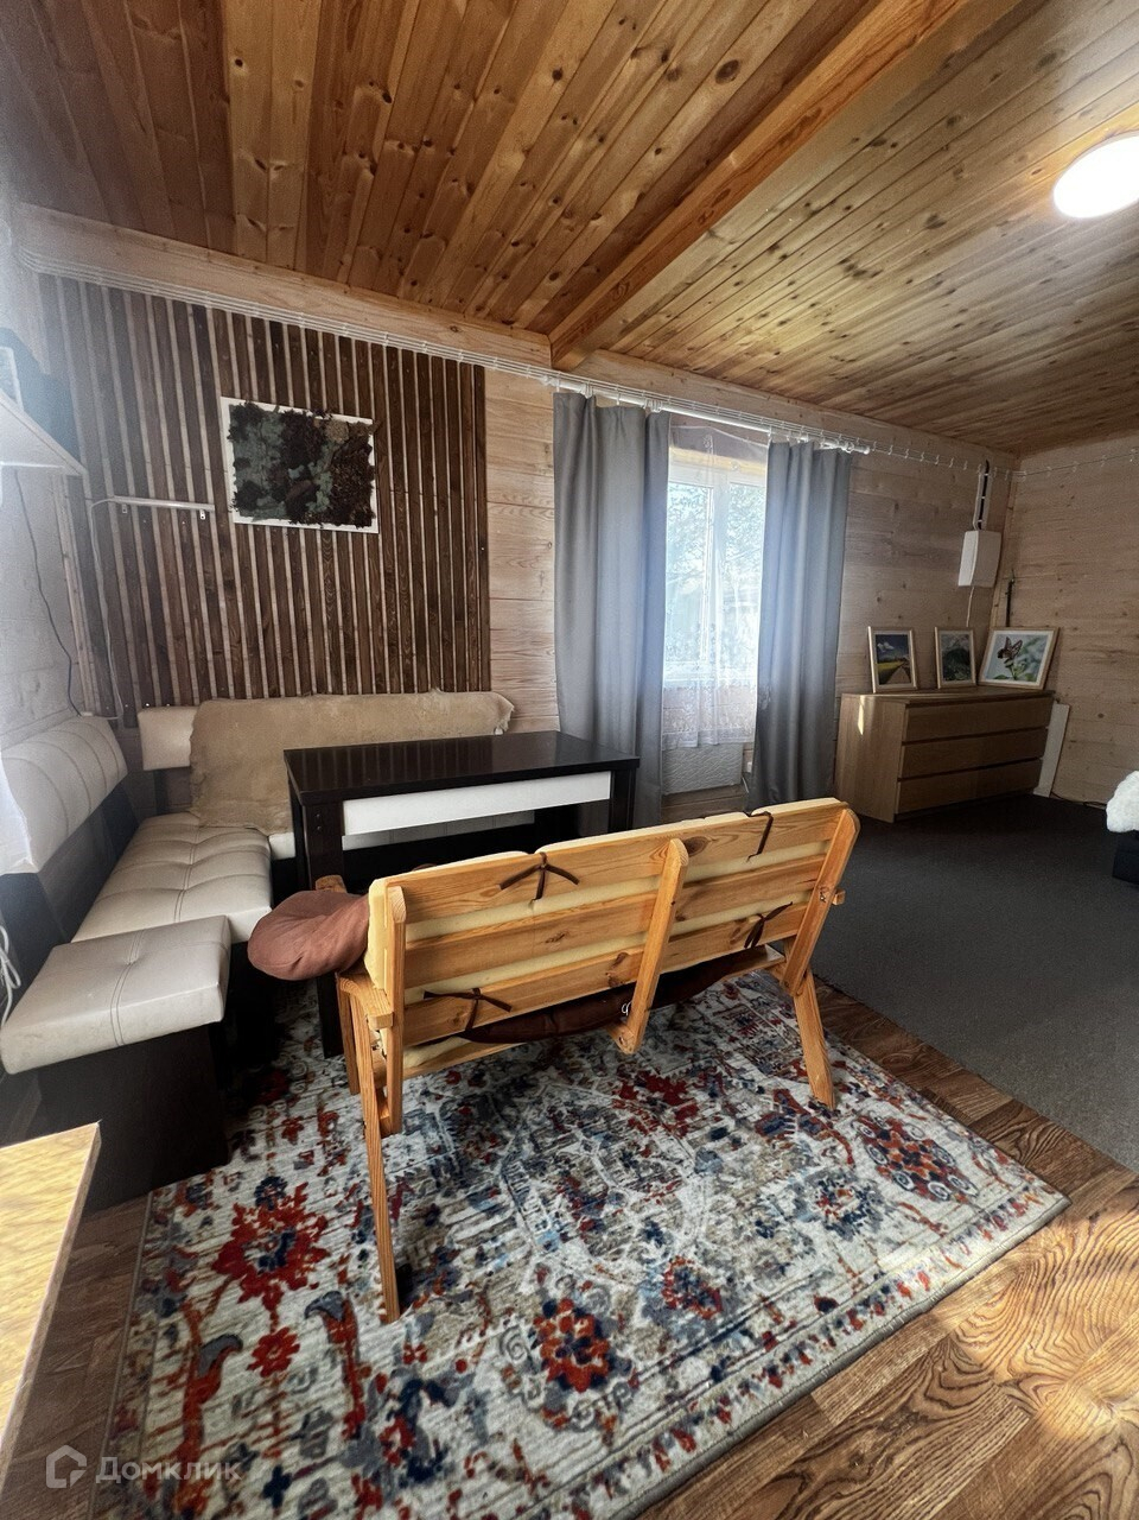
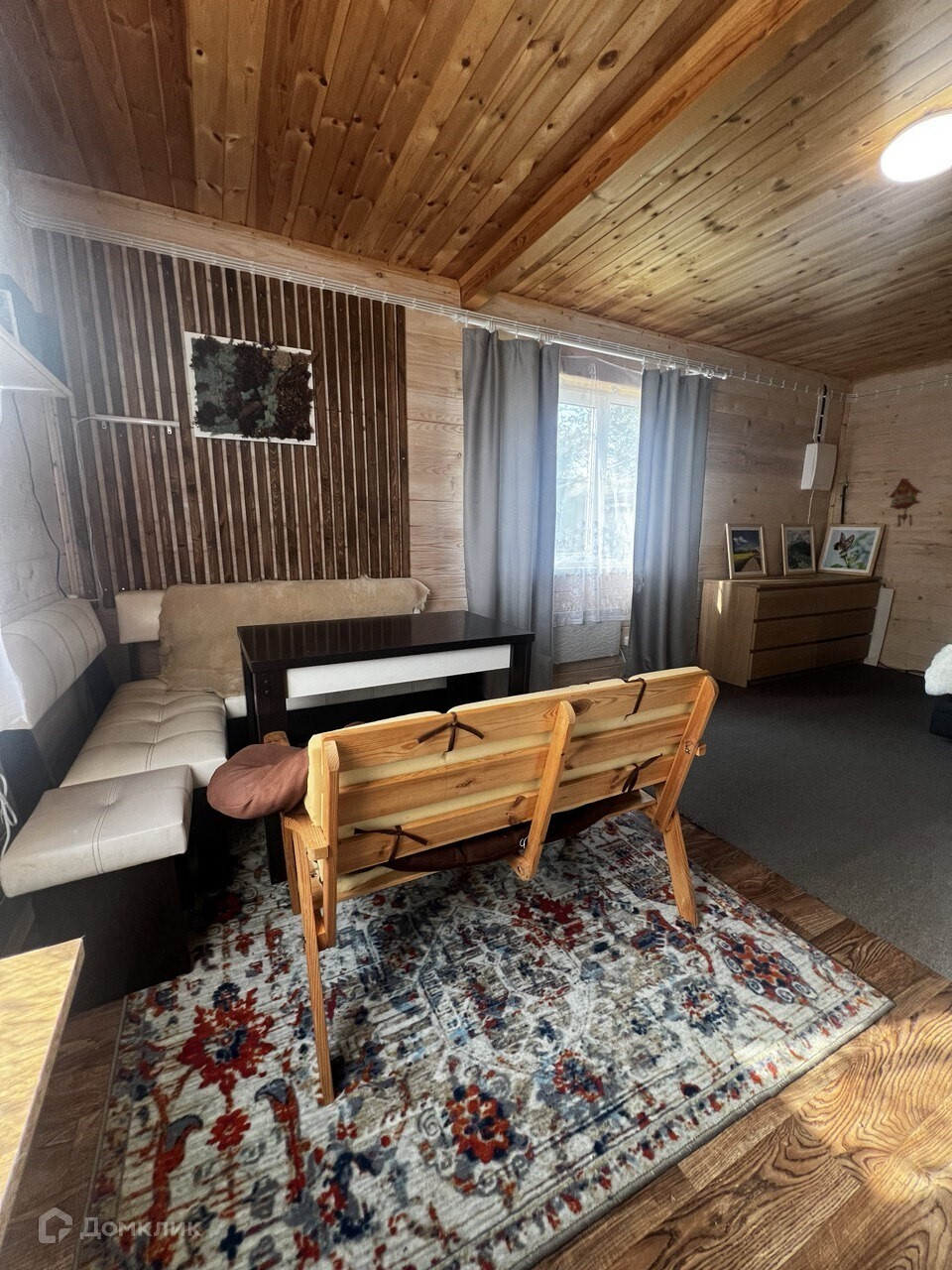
+ cuckoo clock [888,477,924,527]
